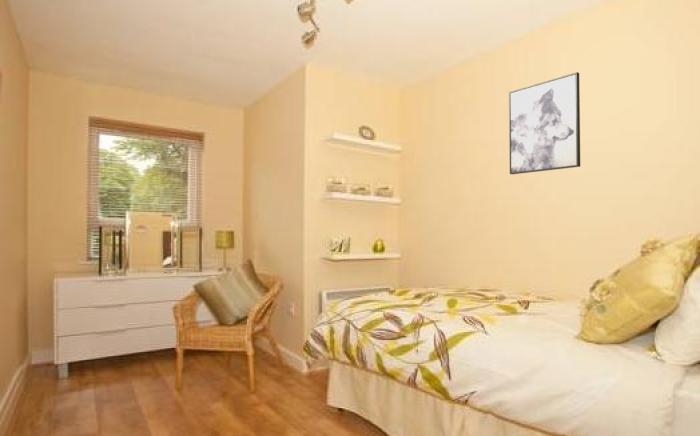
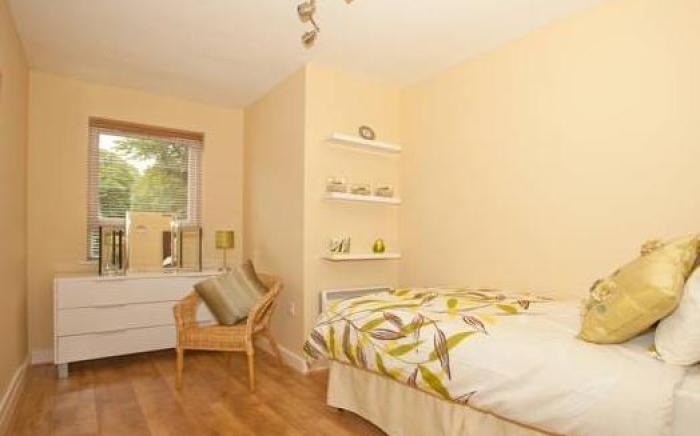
- wall art [508,71,581,175]
